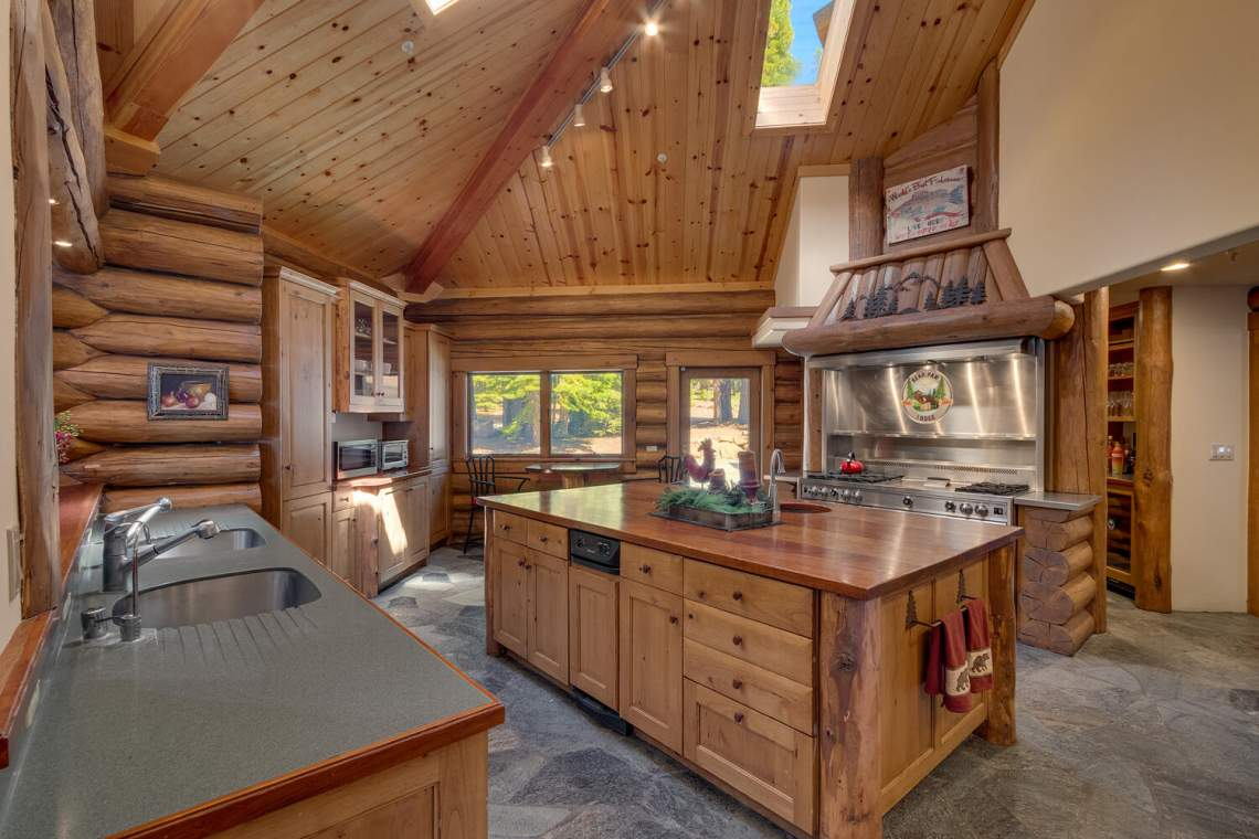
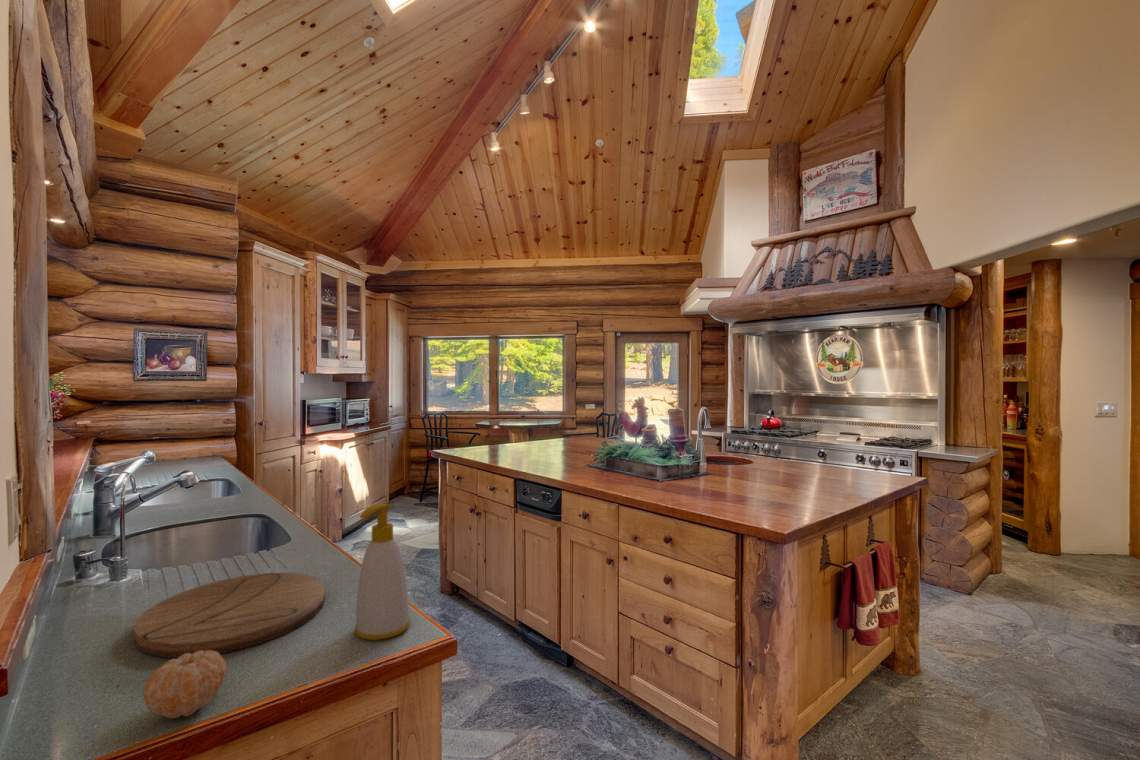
+ cutting board [133,572,326,659]
+ soap bottle [353,503,411,641]
+ fruit [142,650,228,719]
